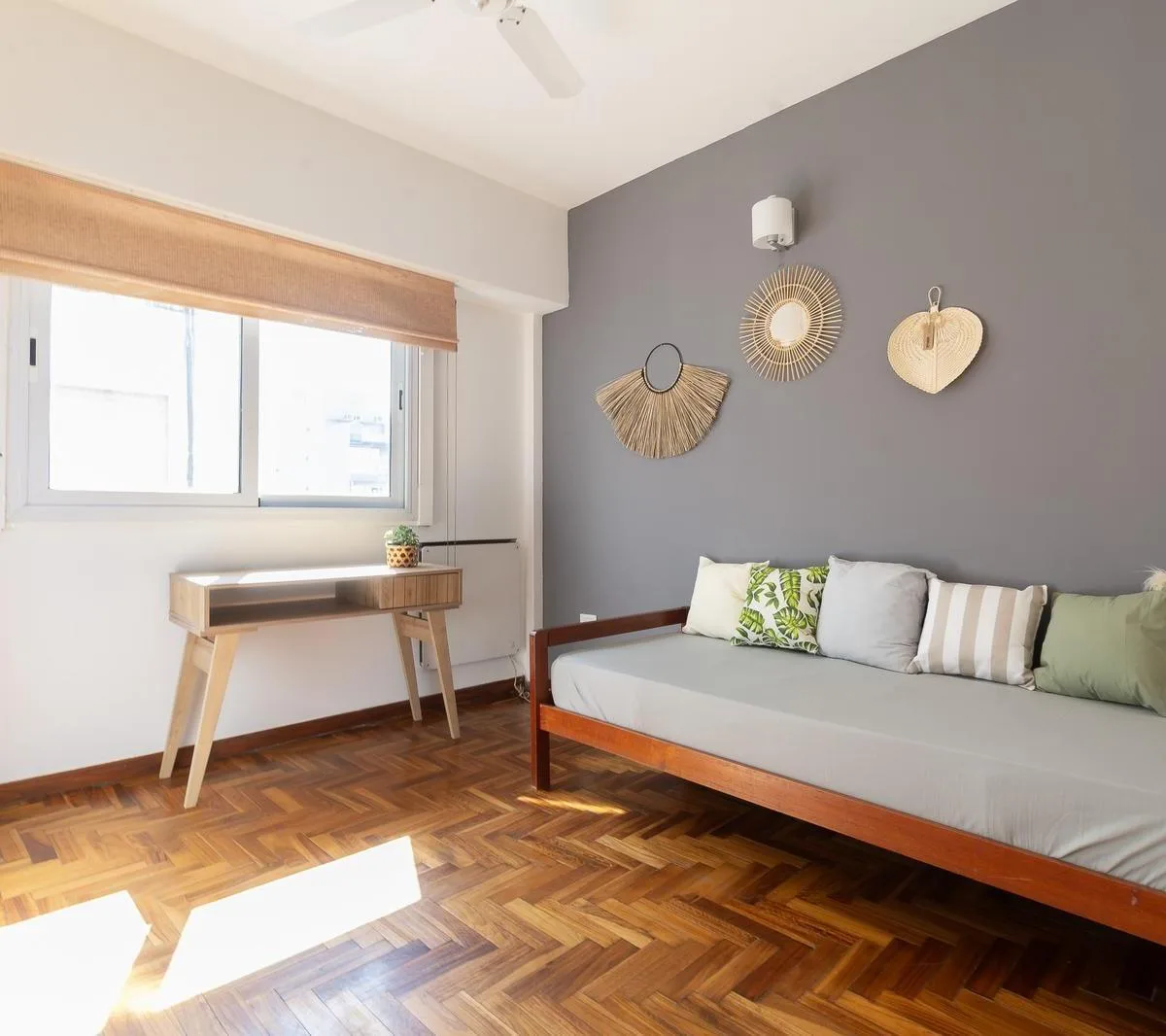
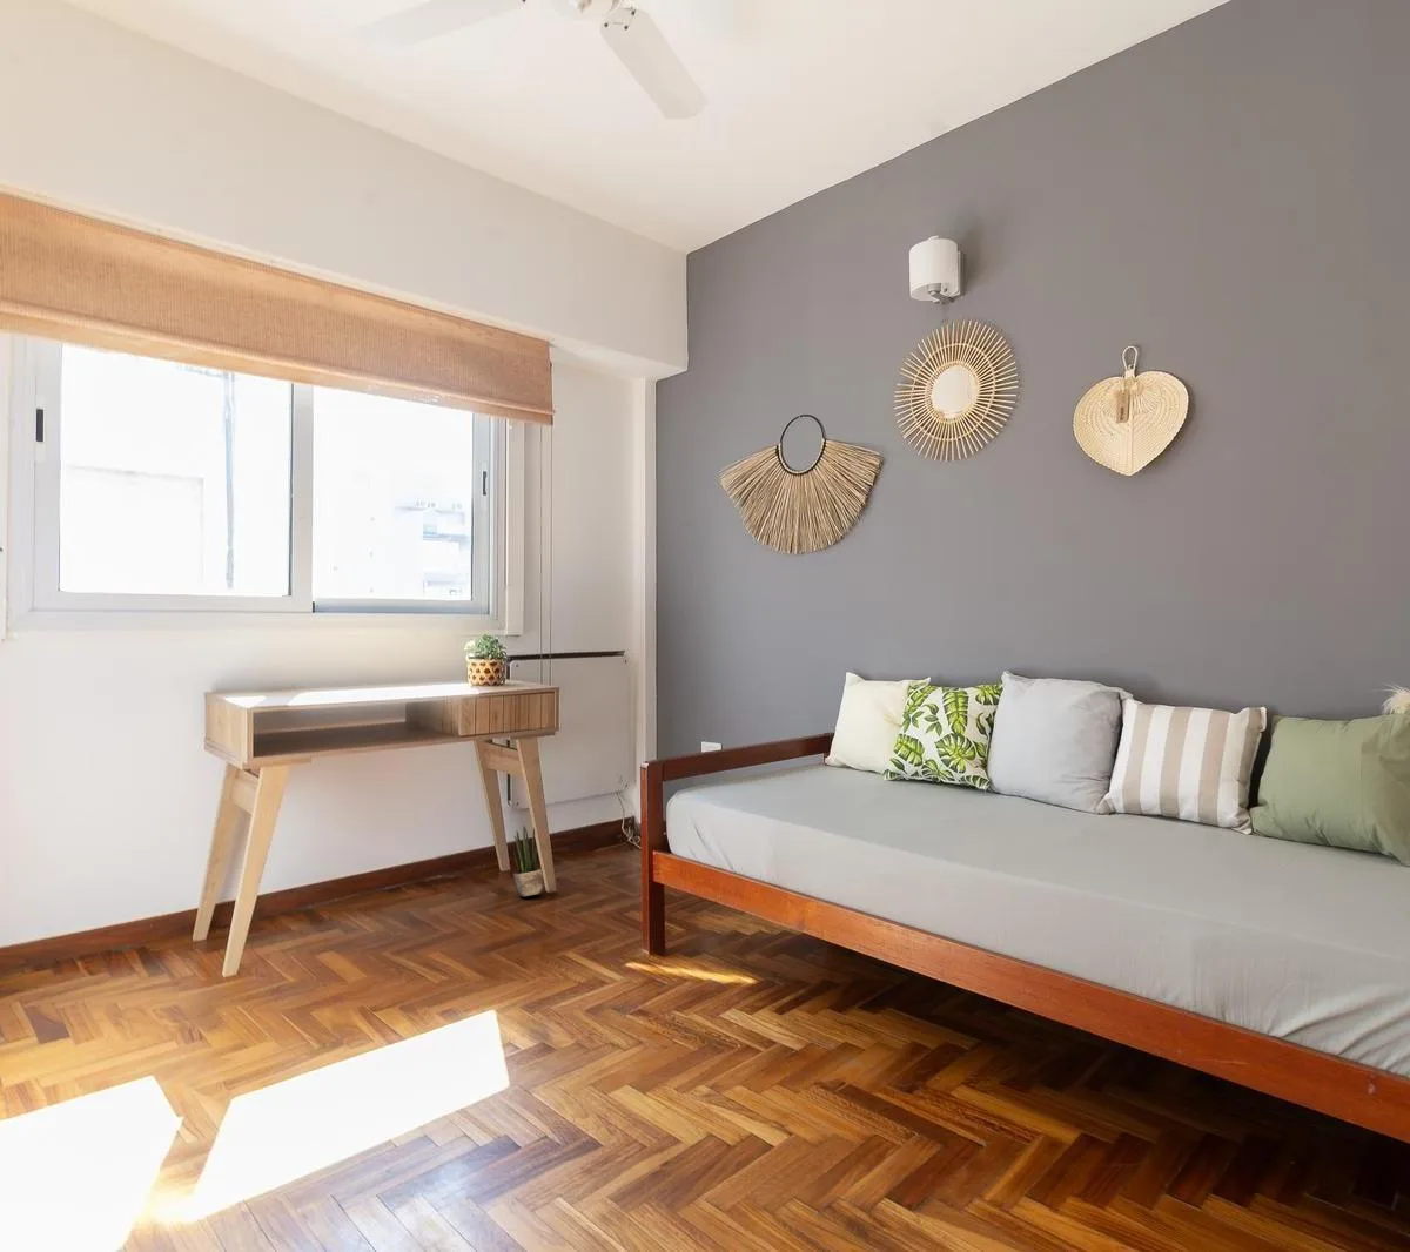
+ potted plant [513,824,544,897]
